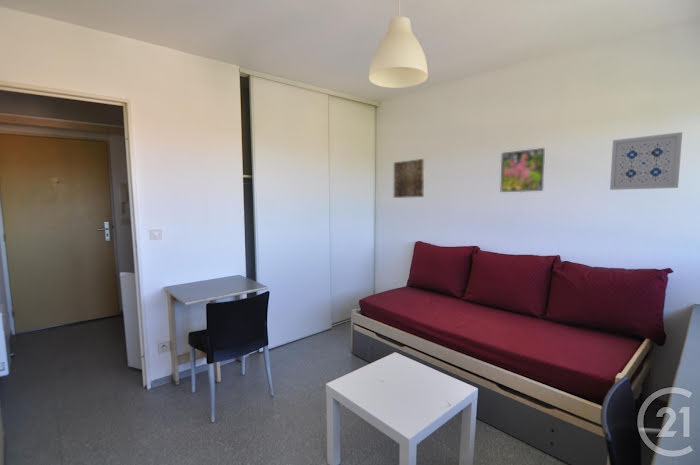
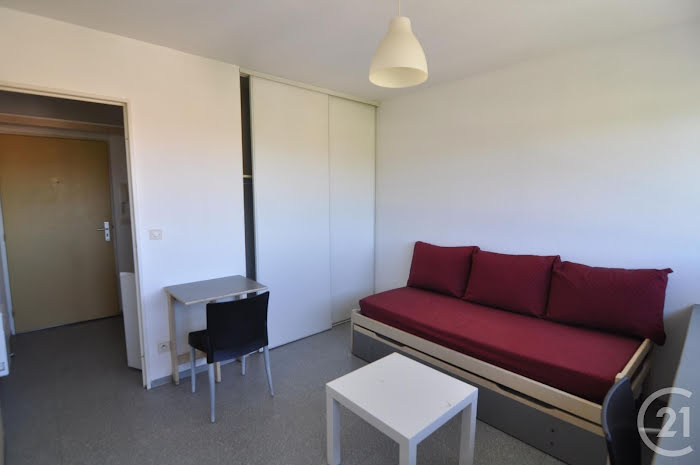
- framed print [500,147,546,193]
- wall art [609,131,683,191]
- wall art [393,158,426,199]
